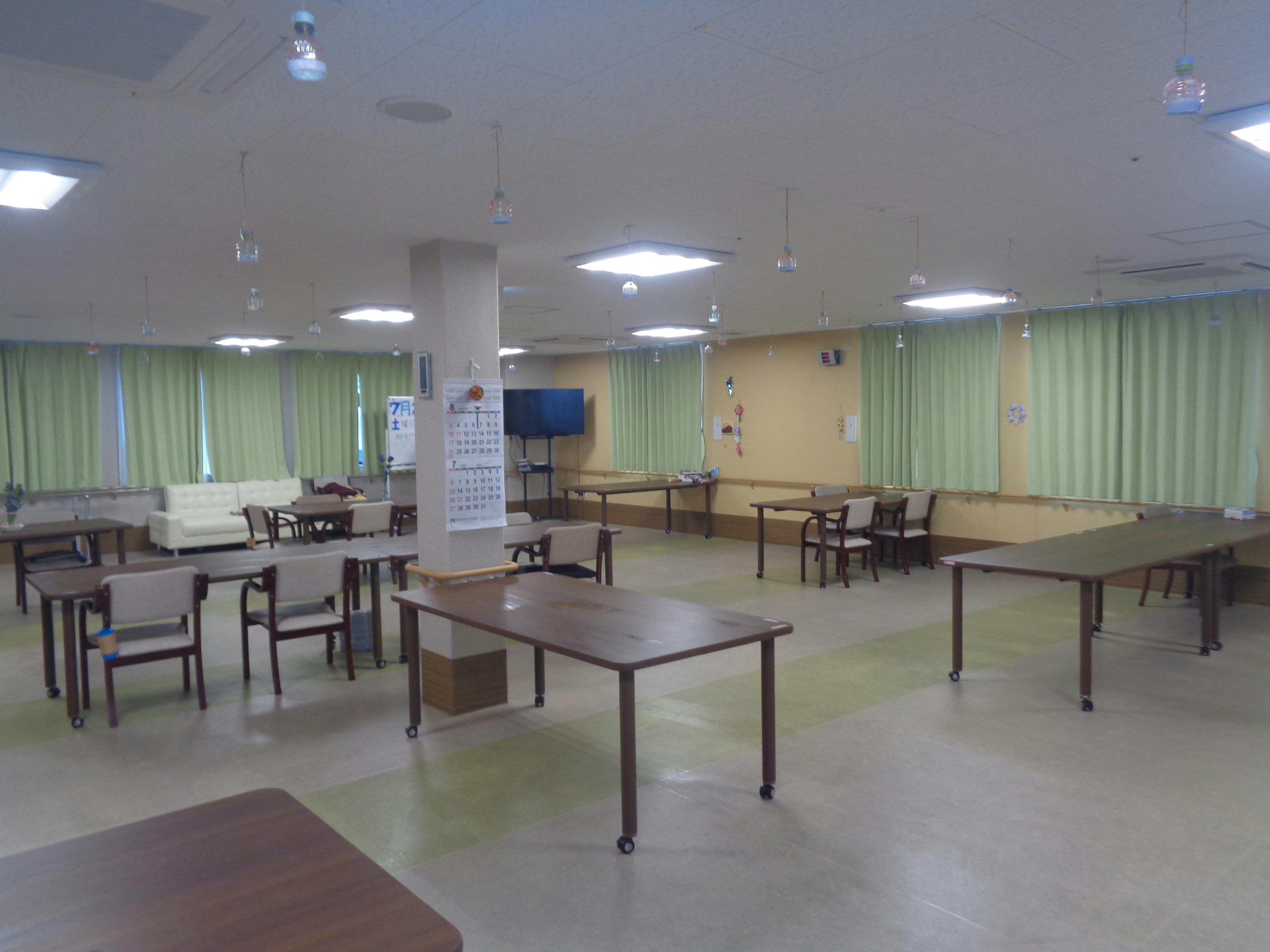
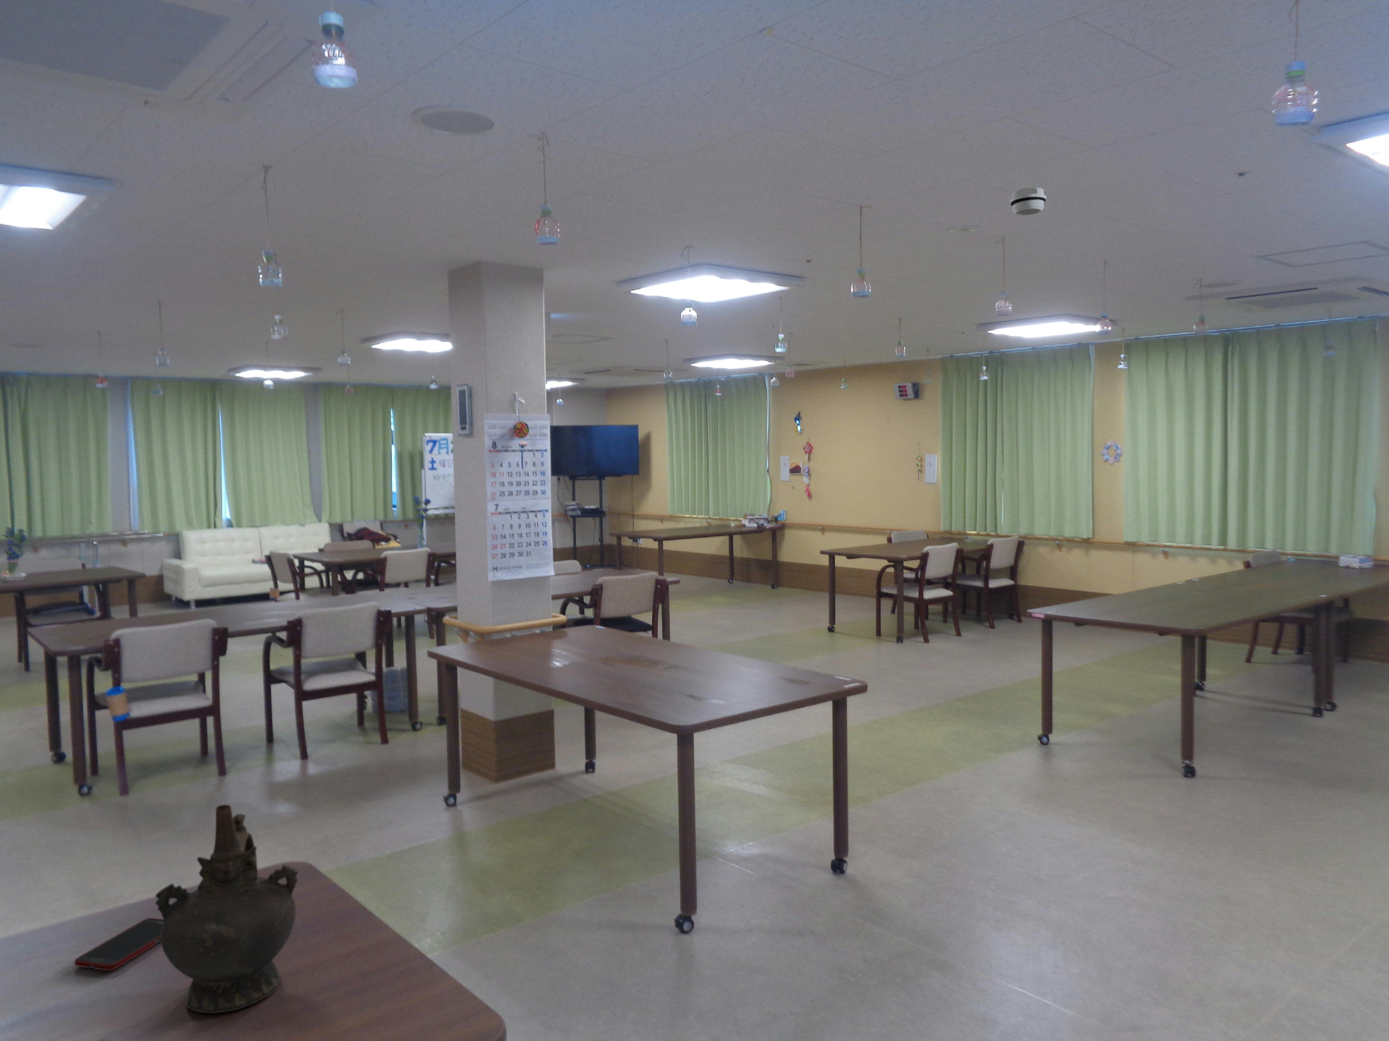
+ ceremonial vessel [155,805,299,1014]
+ cell phone [74,917,164,971]
+ smoke detector [1009,187,1047,215]
